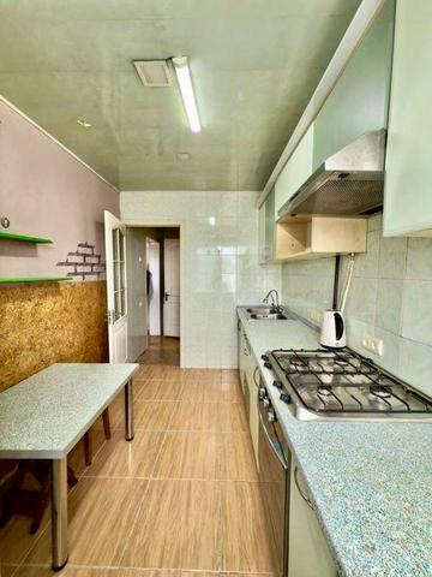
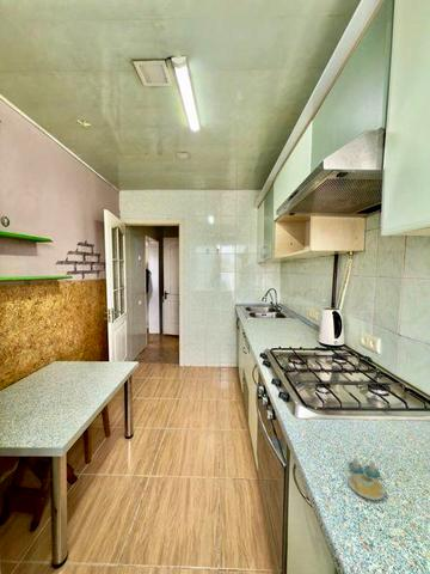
+ salt and pepper shaker set [346,457,387,501]
